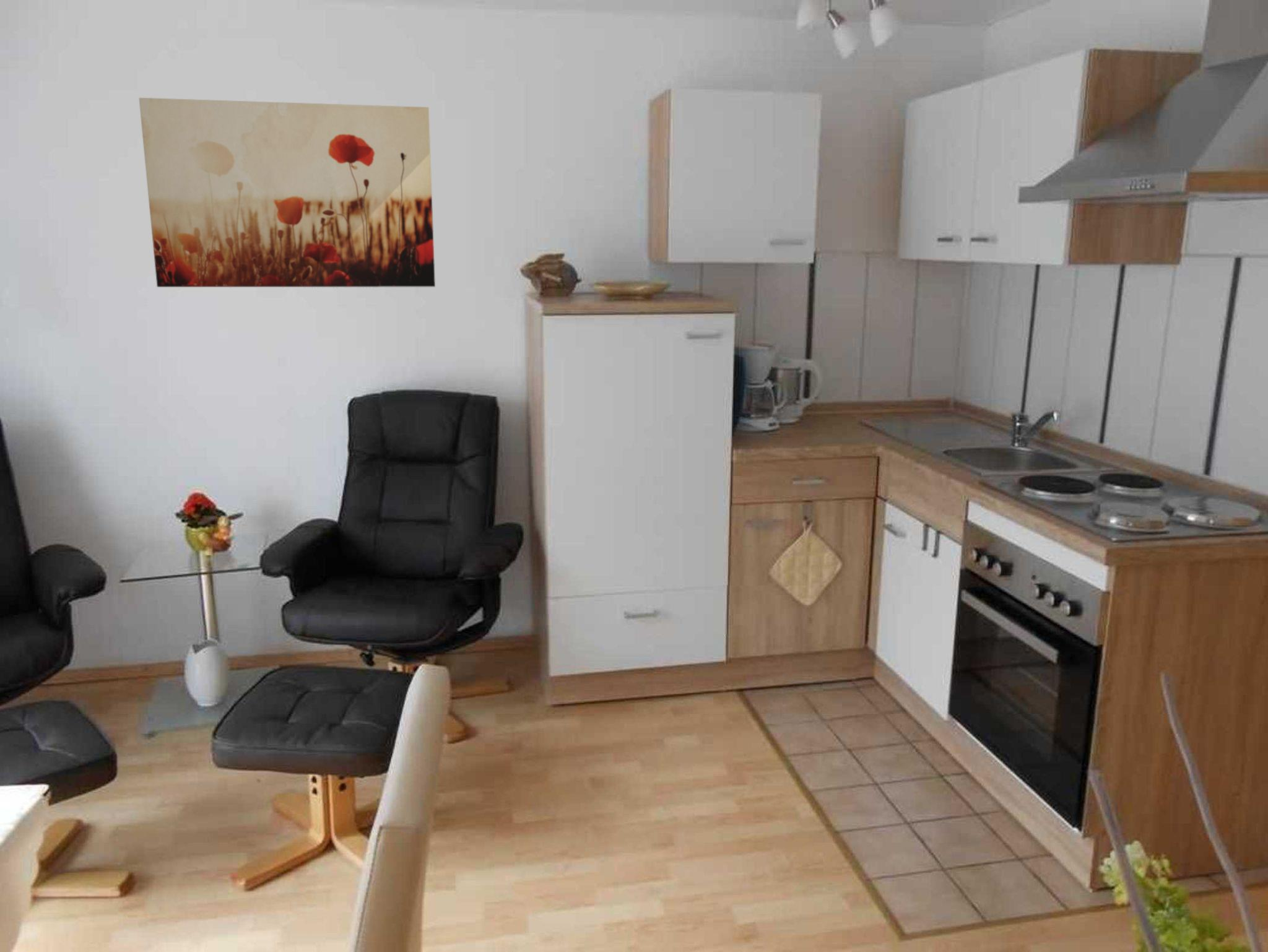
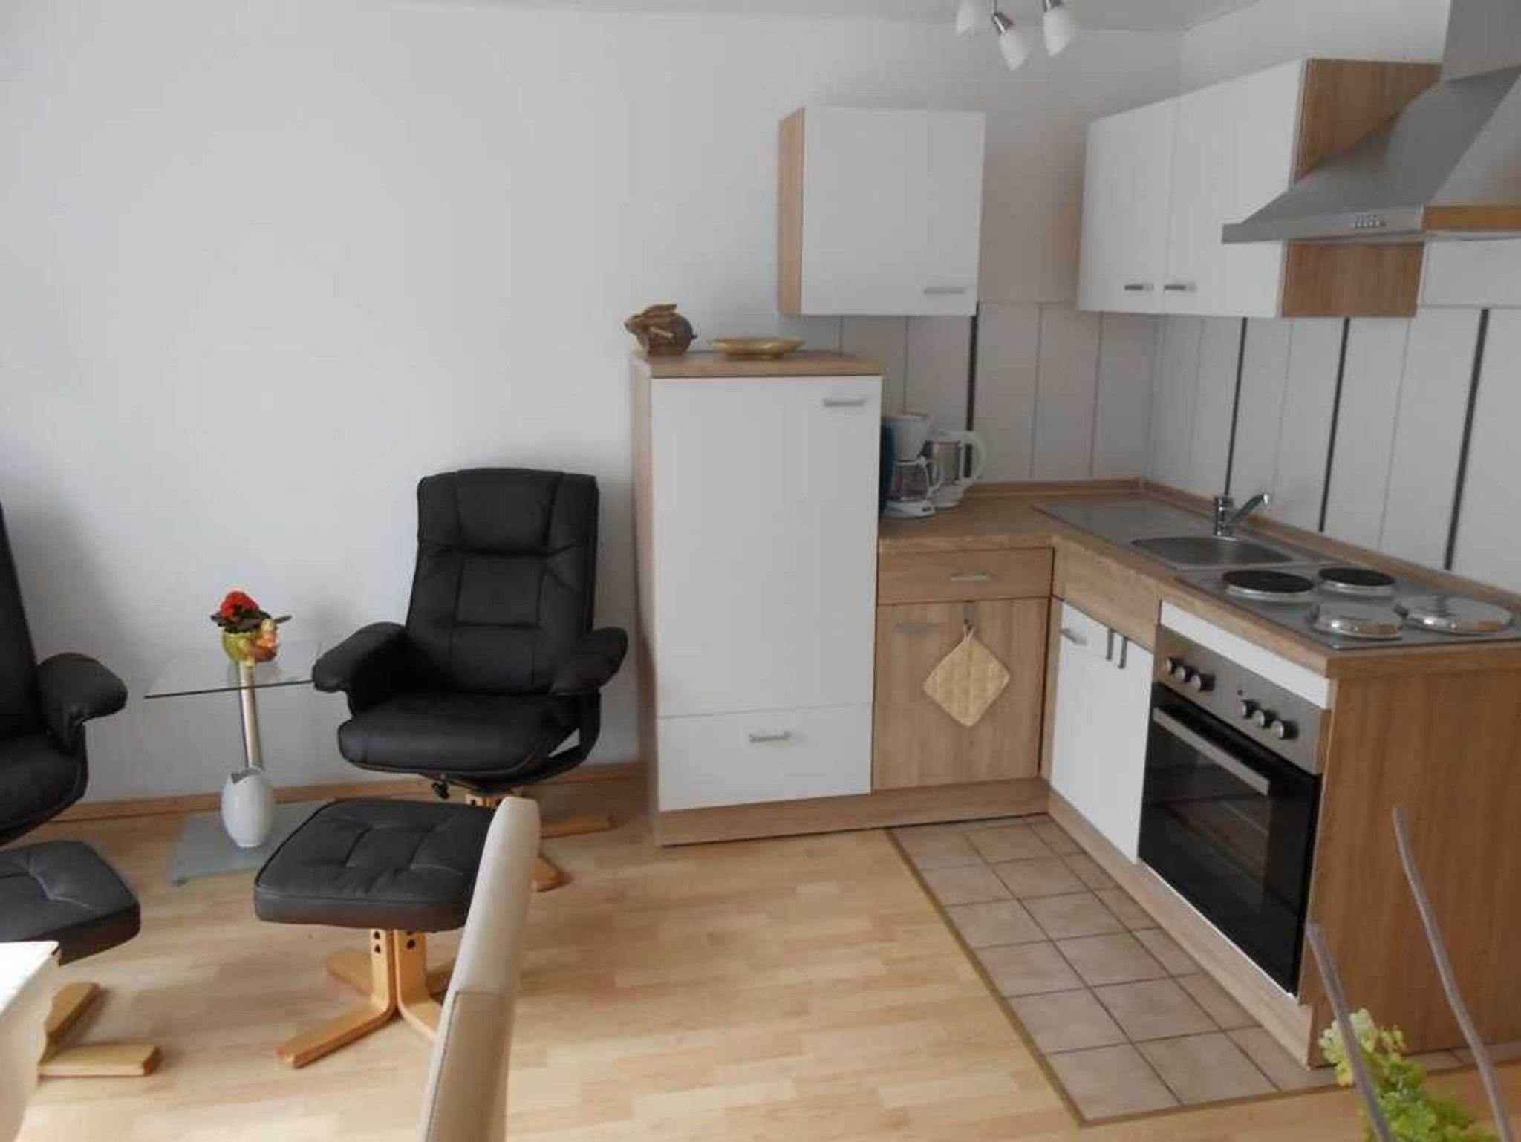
- wall art [138,97,436,288]
